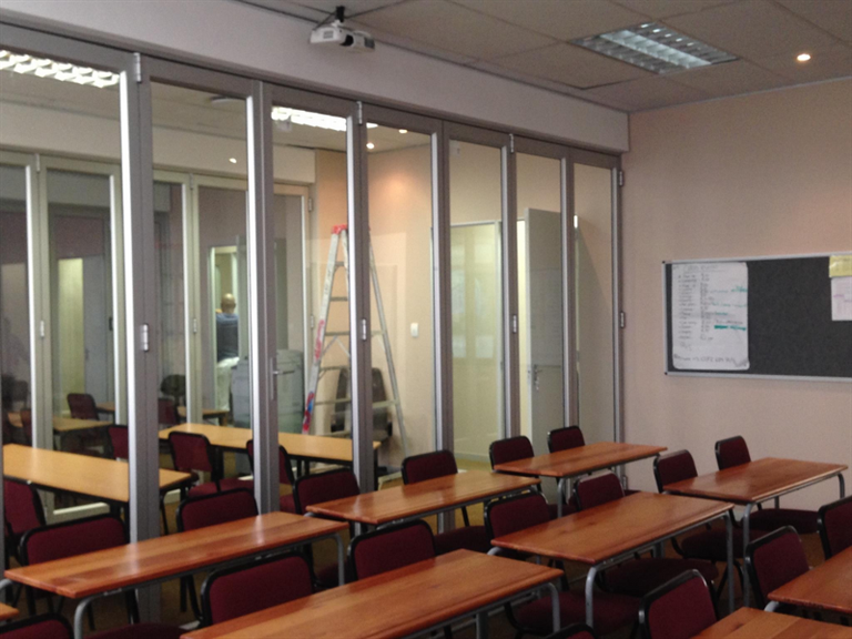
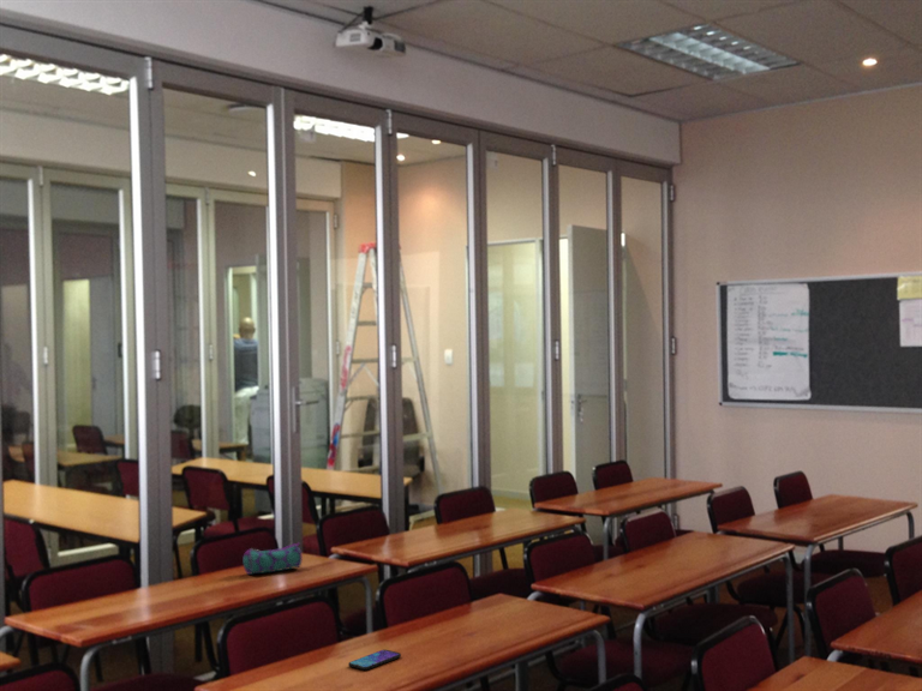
+ pencil case [241,541,304,576]
+ smartphone [347,649,402,672]
